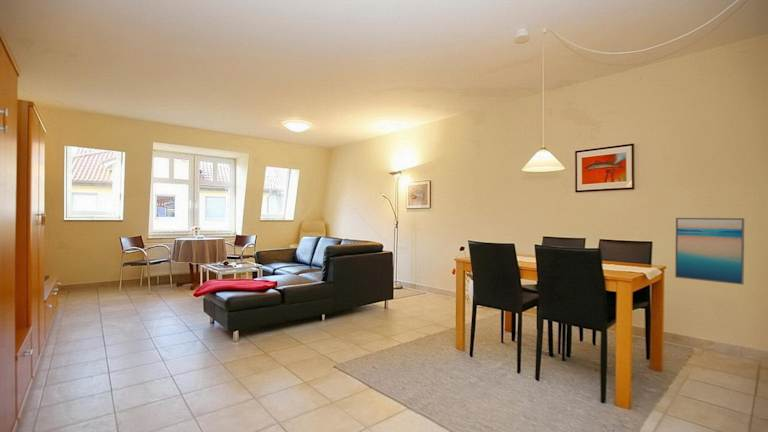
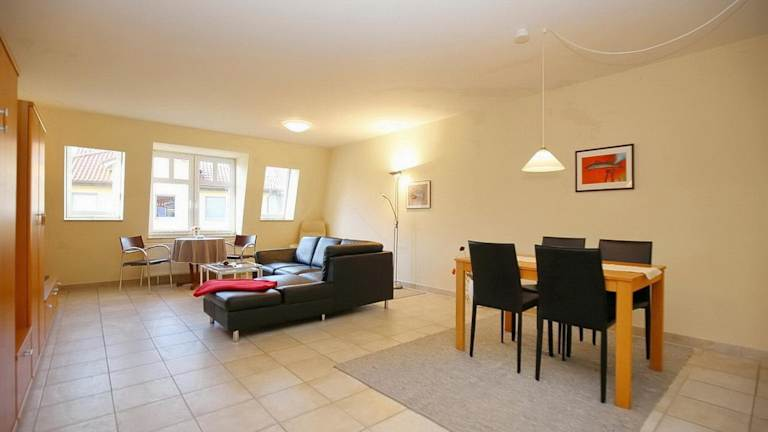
- wall art [674,217,745,286]
